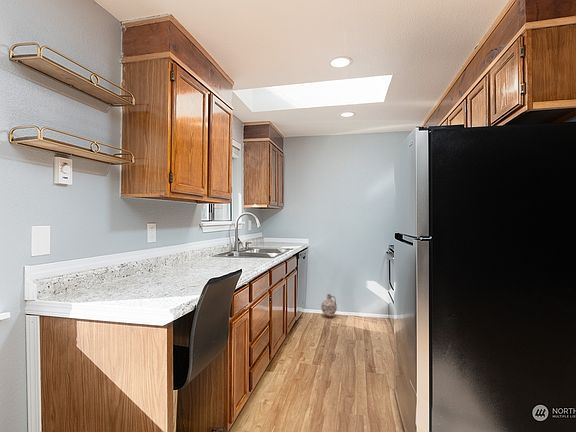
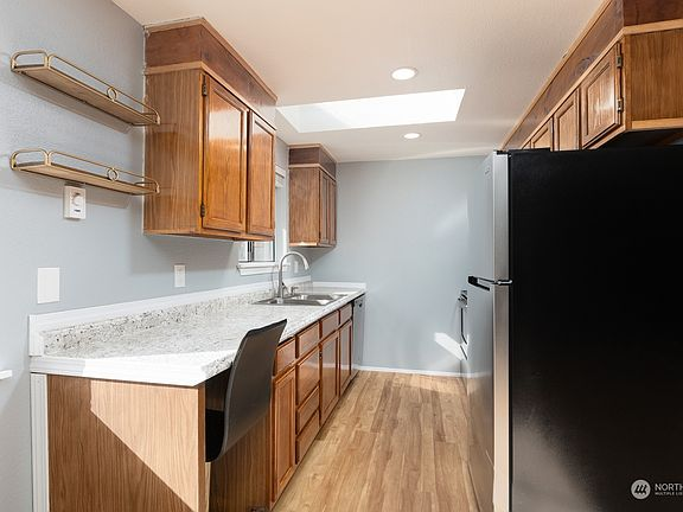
- ceramic jug [320,293,338,319]
